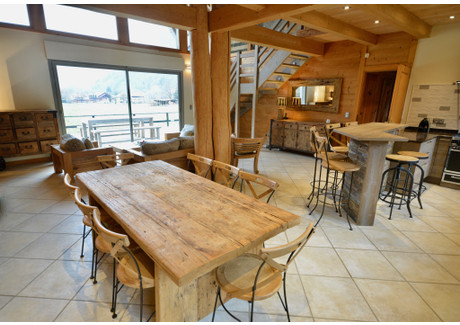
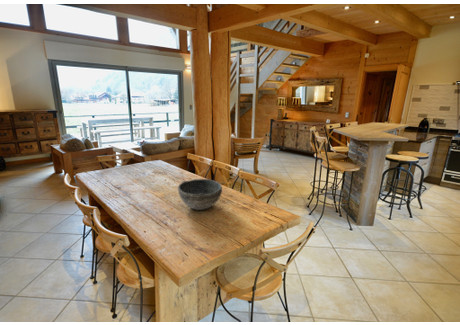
+ bowl [177,178,223,211]
